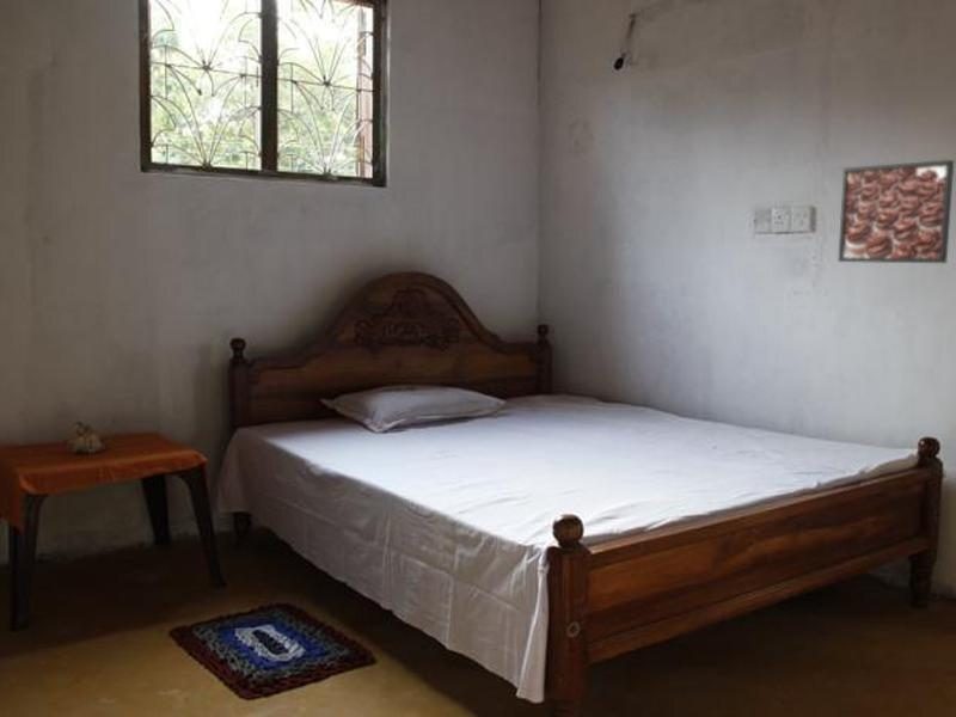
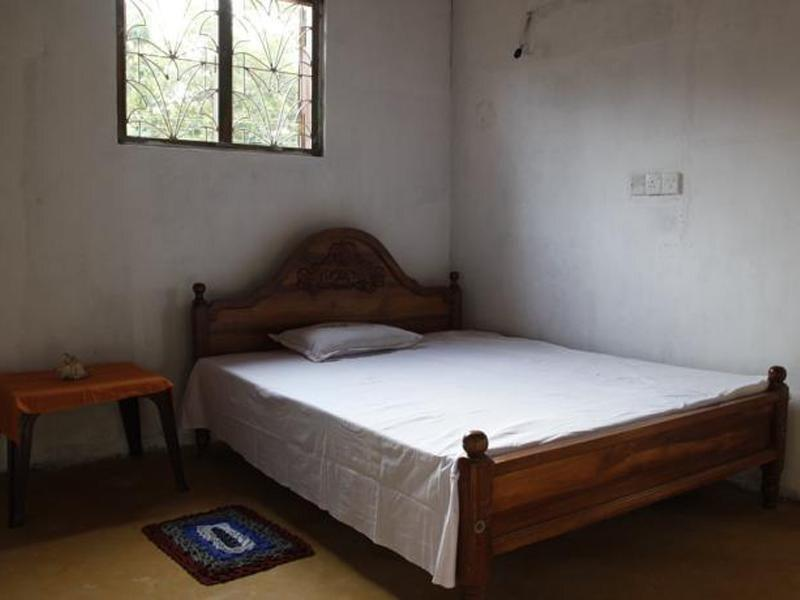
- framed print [836,159,955,264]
